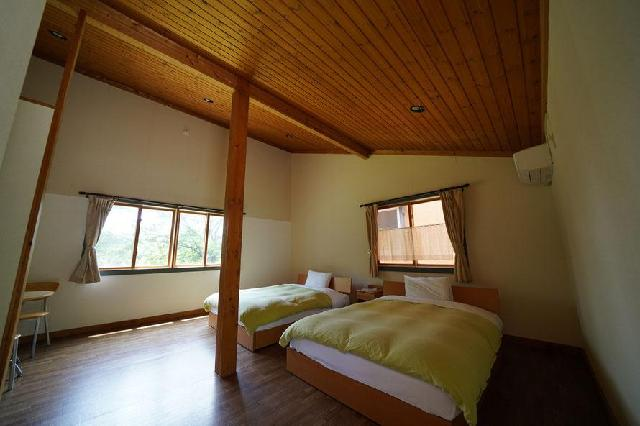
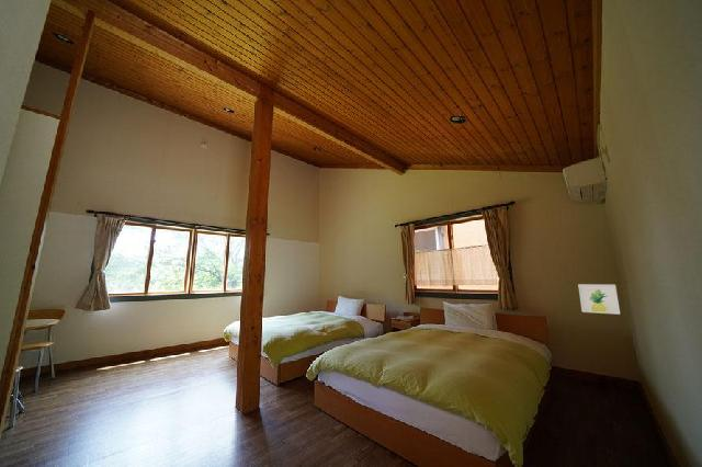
+ wall art [577,283,621,316]
